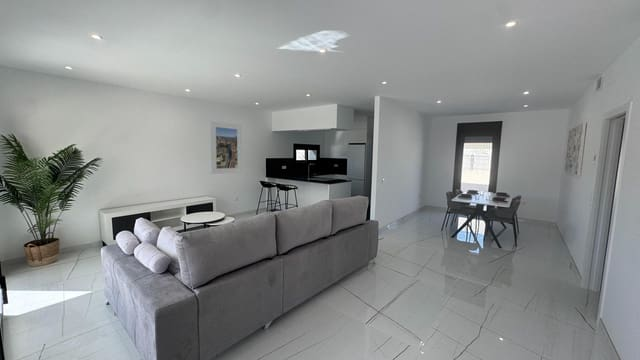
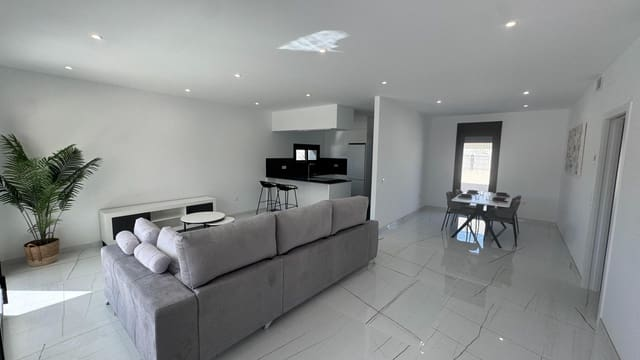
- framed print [210,120,243,175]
